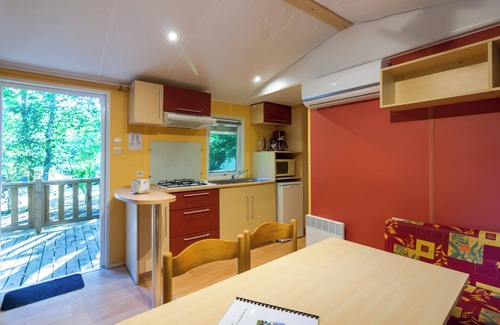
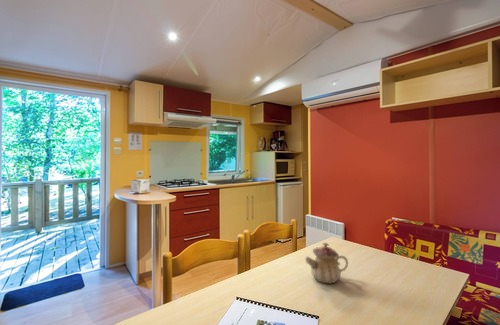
+ teapot [304,242,349,284]
